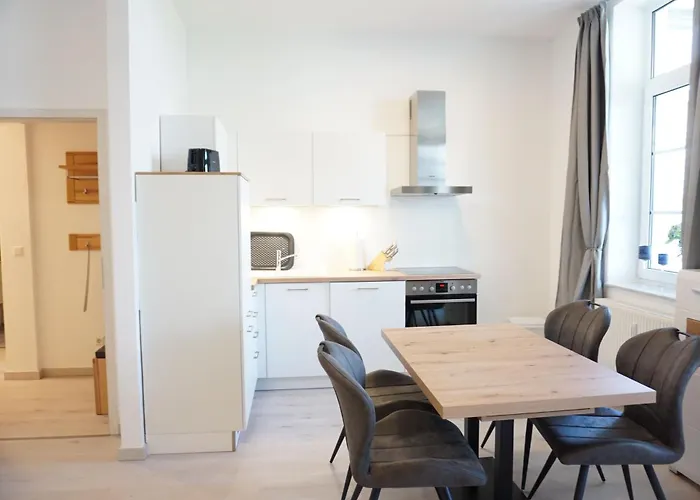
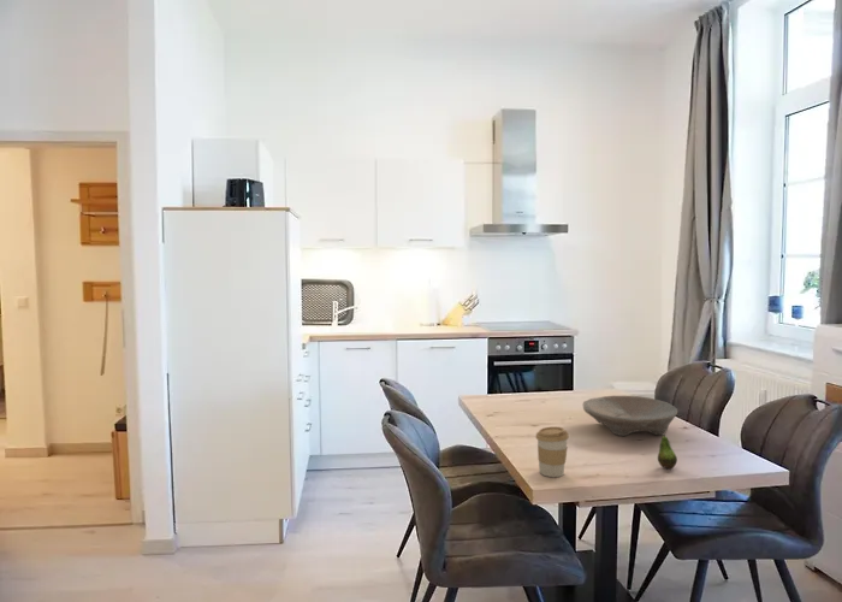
+ coffee cup [535,426,570,478]
+ fruit [657,430,678,470]
+ bowl [582,395,678,437]
